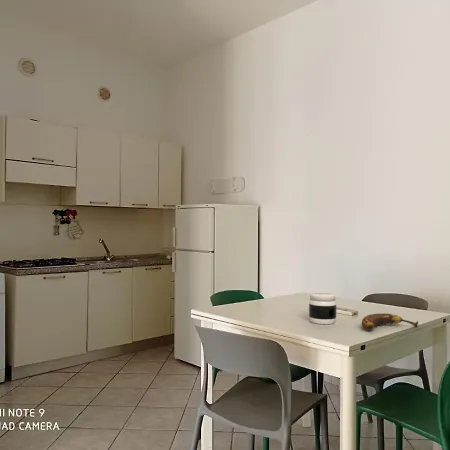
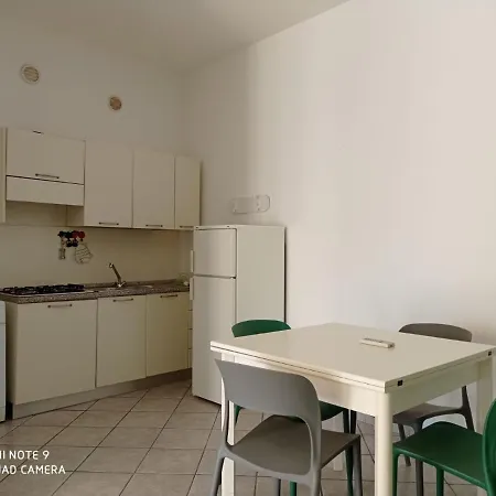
- banana [361,312,419,331]
- jar [308,292,337,325]
